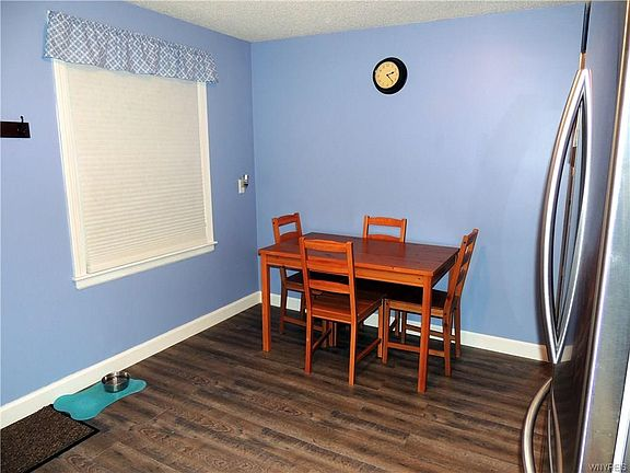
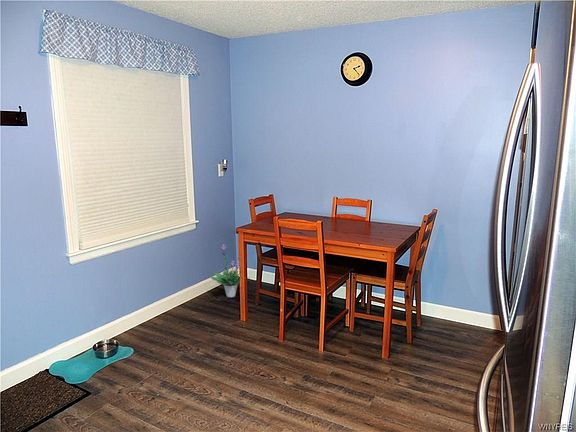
+ potted plant [210,244,251,298]
